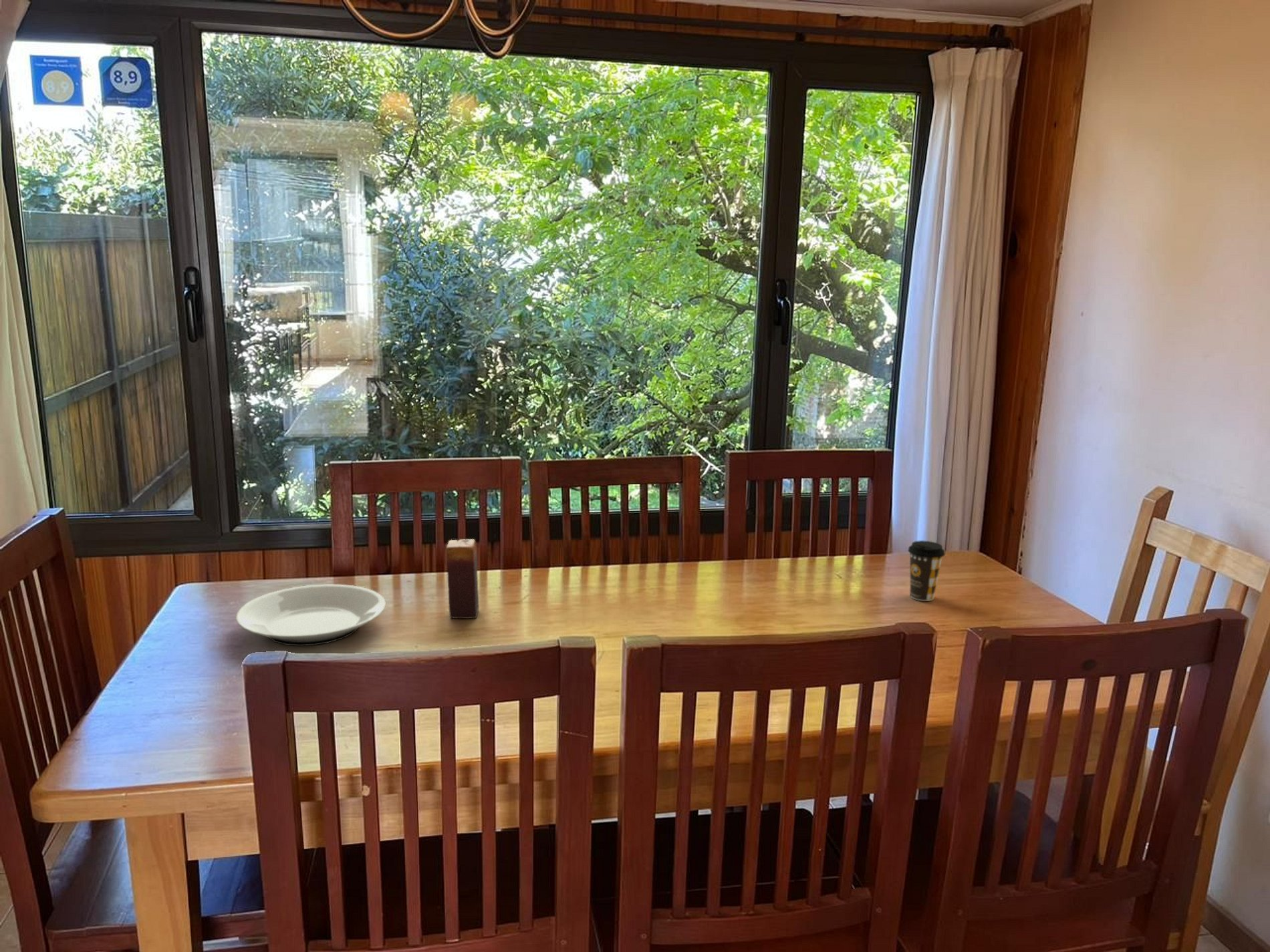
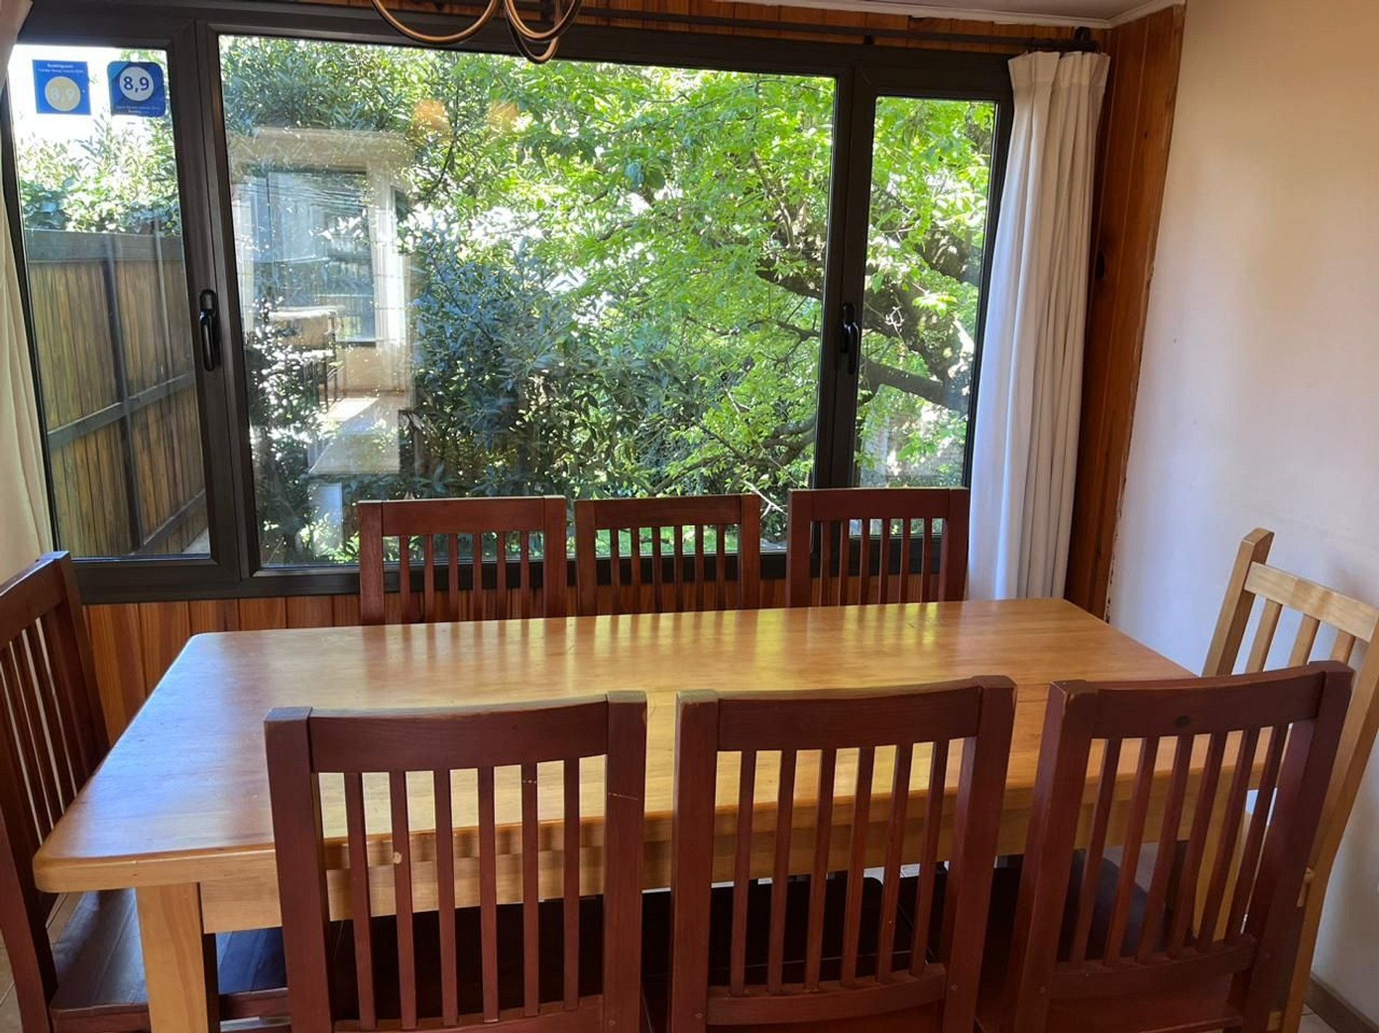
- coffee cup [907,540,946,602]
- candle [445,538,480,619]
- plate [235,584,386,647]
